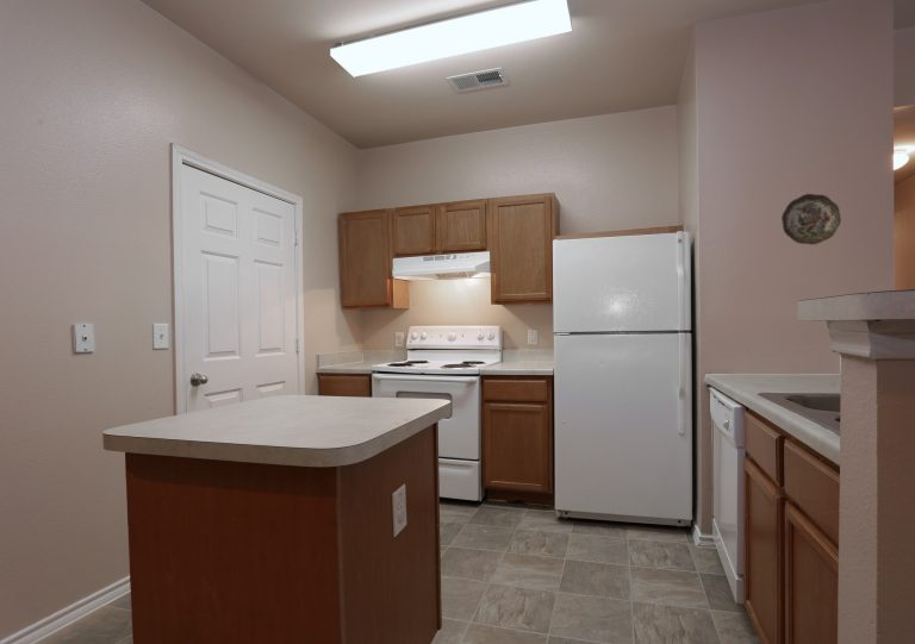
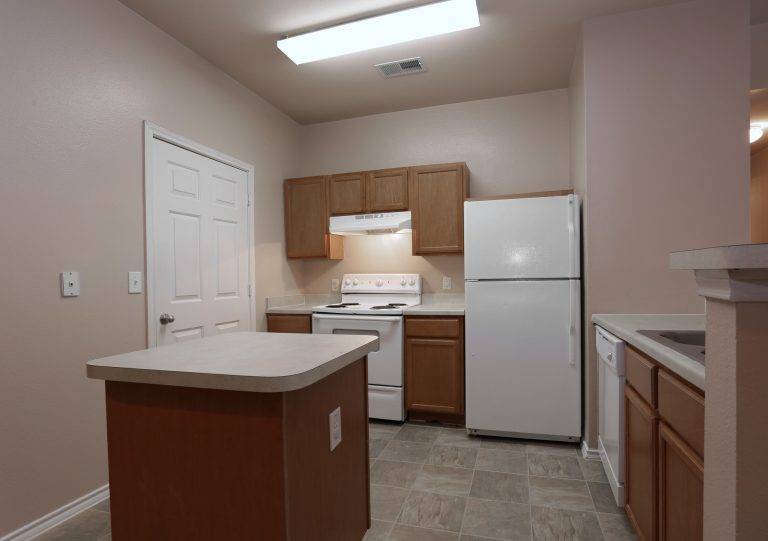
- decorative plate [780,193,842,245]
